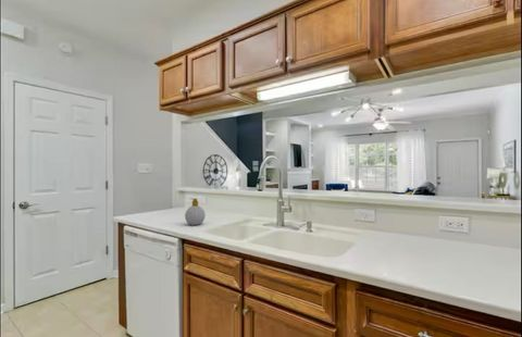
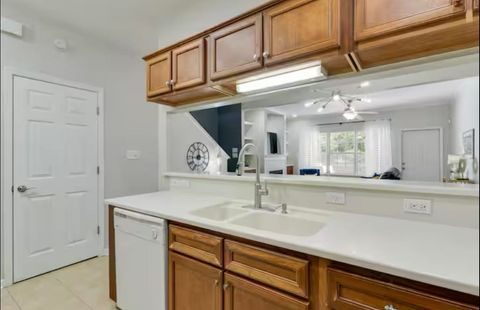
- soap bottle [184,198,207,226]
